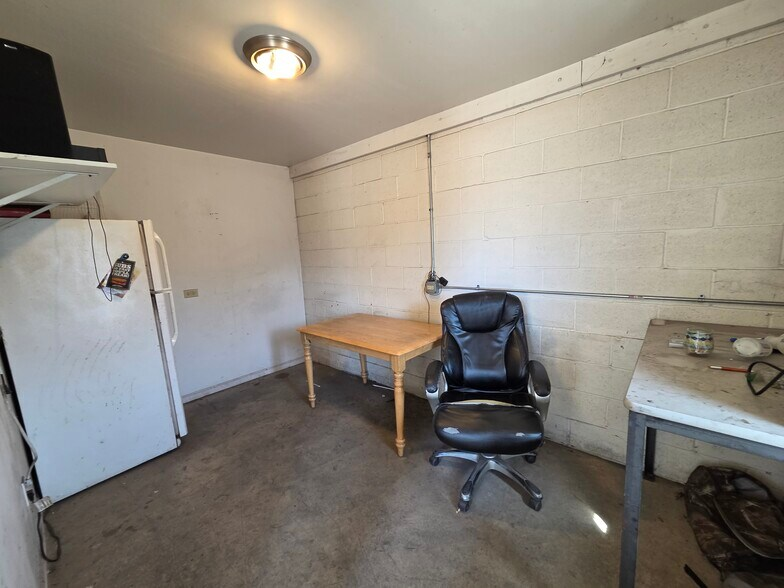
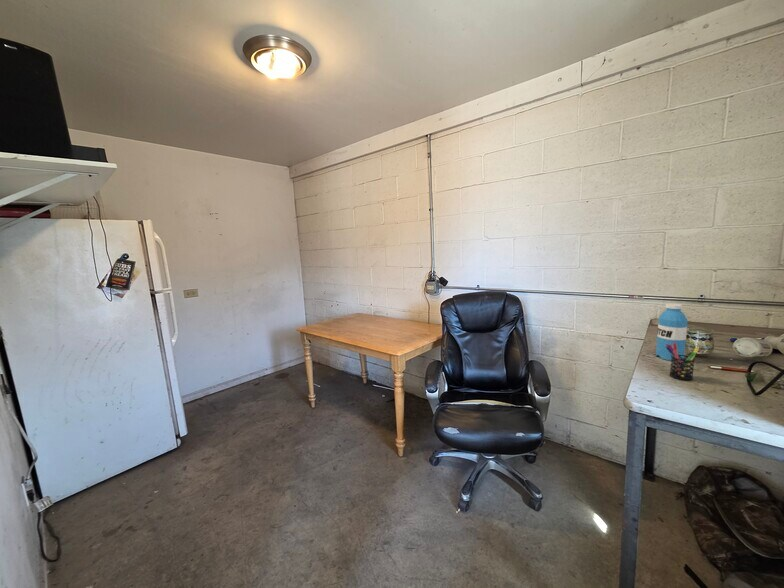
+ water bottle [655,303,689,361]
+ pen holder [666,343,700,381]
